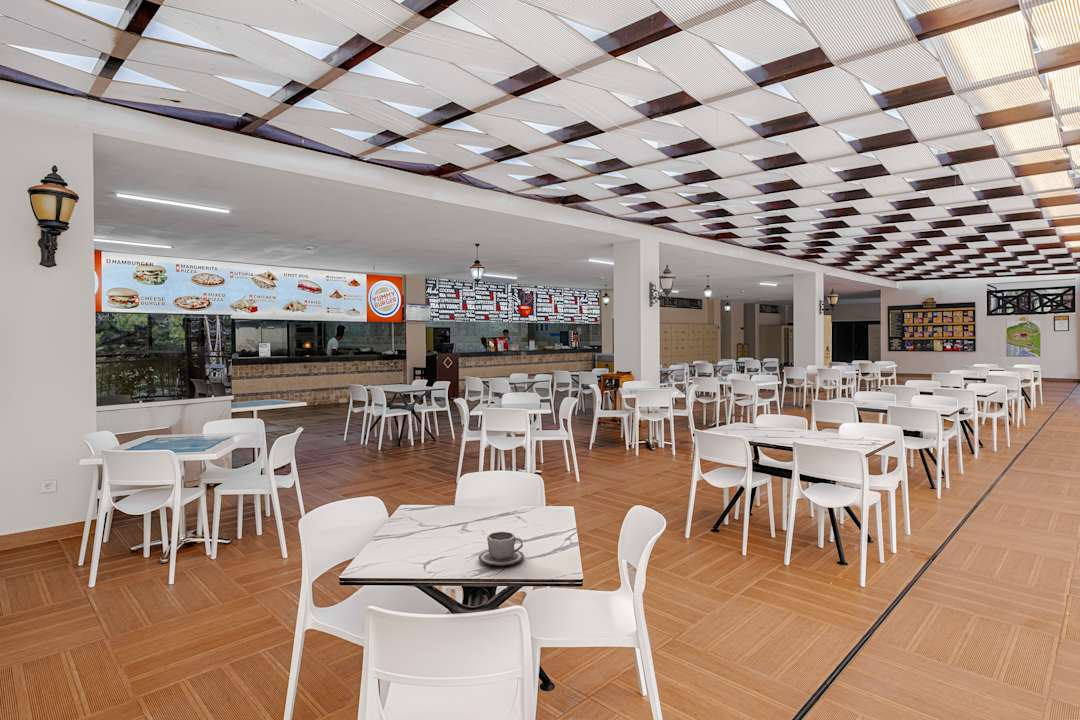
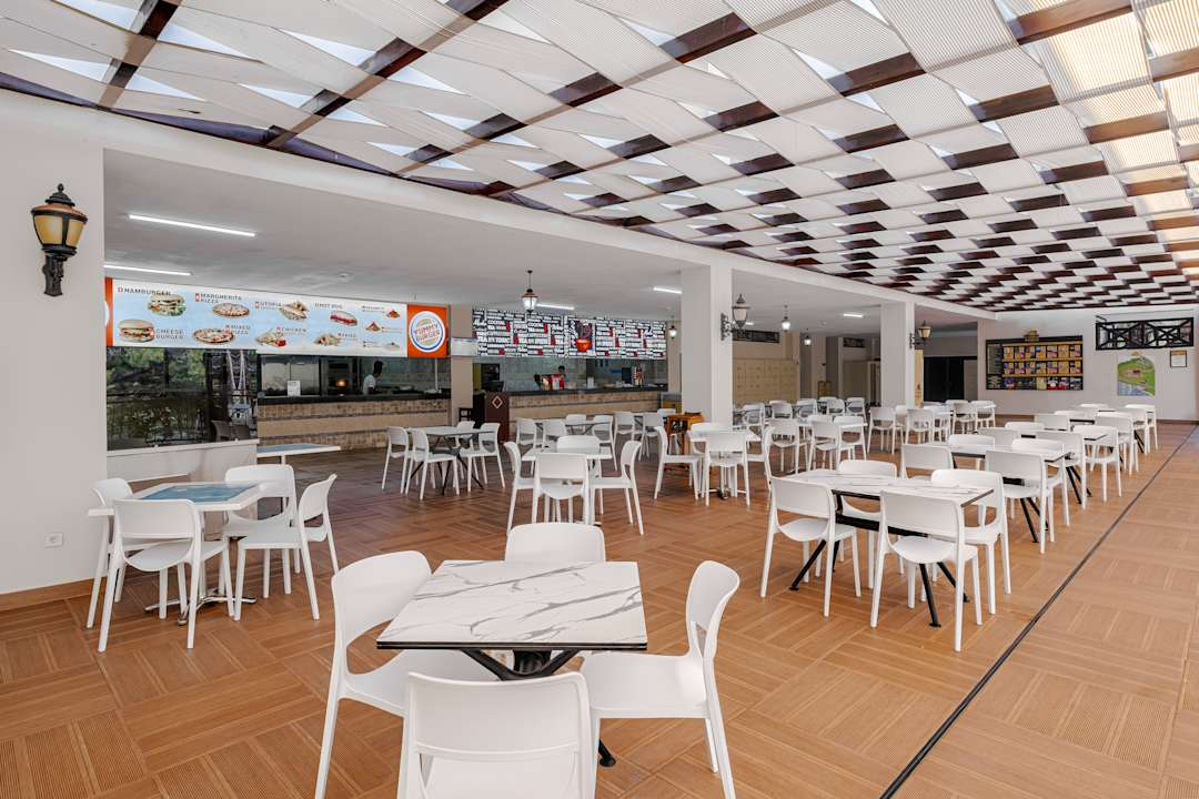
- cup [478,531,525,567]
